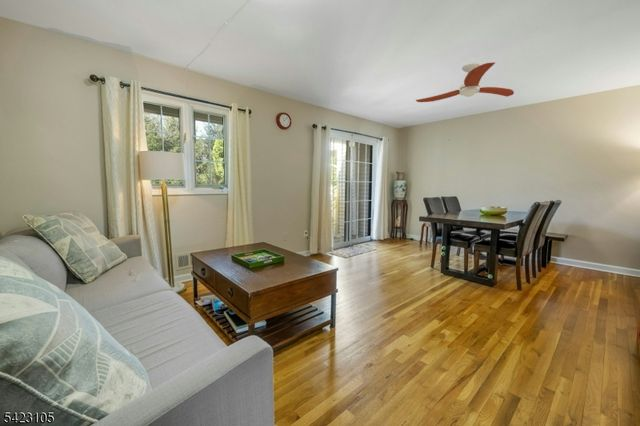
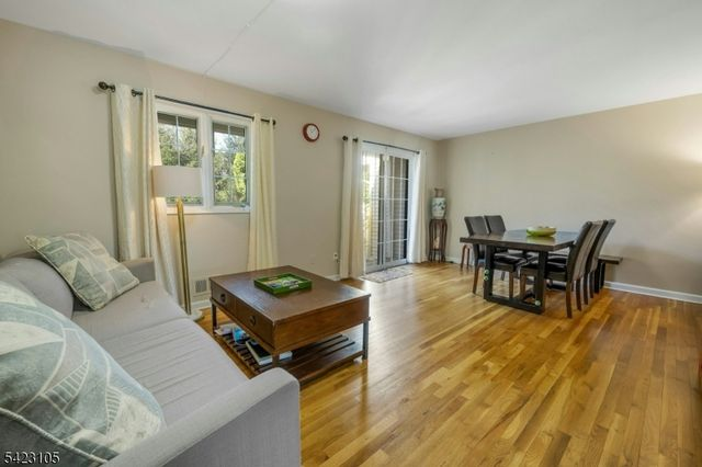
- ceiling fan [415,61,515,103]
